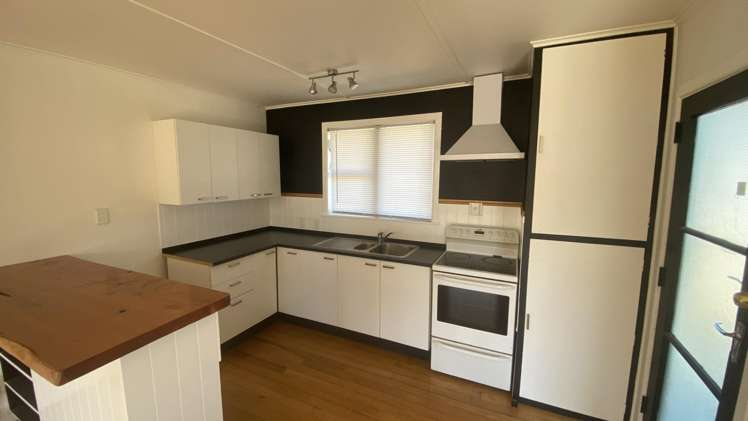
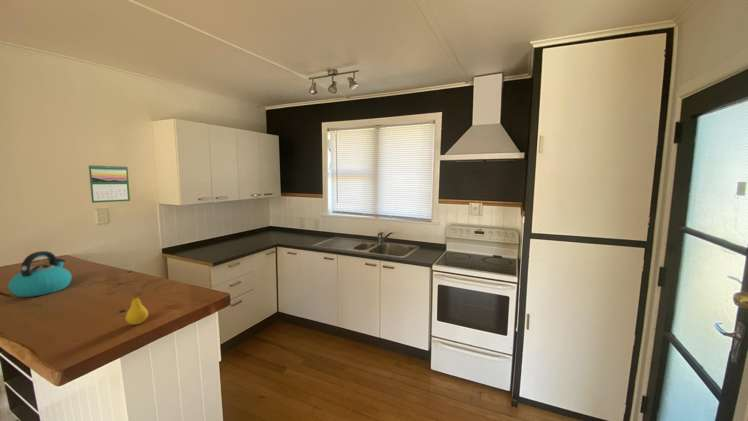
+ kettle [7,250,73,298]
+ fruit [125,293,149,326]
+ calendar [88,164,131,204]
